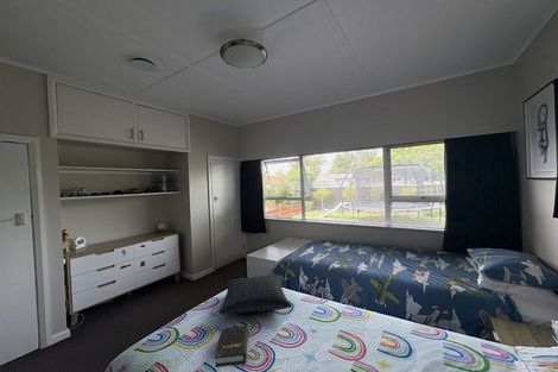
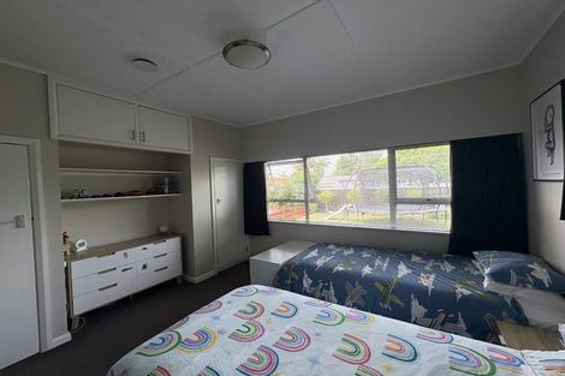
- pillow [217,273,292,315]
- hardback book [214,324,249,368]
